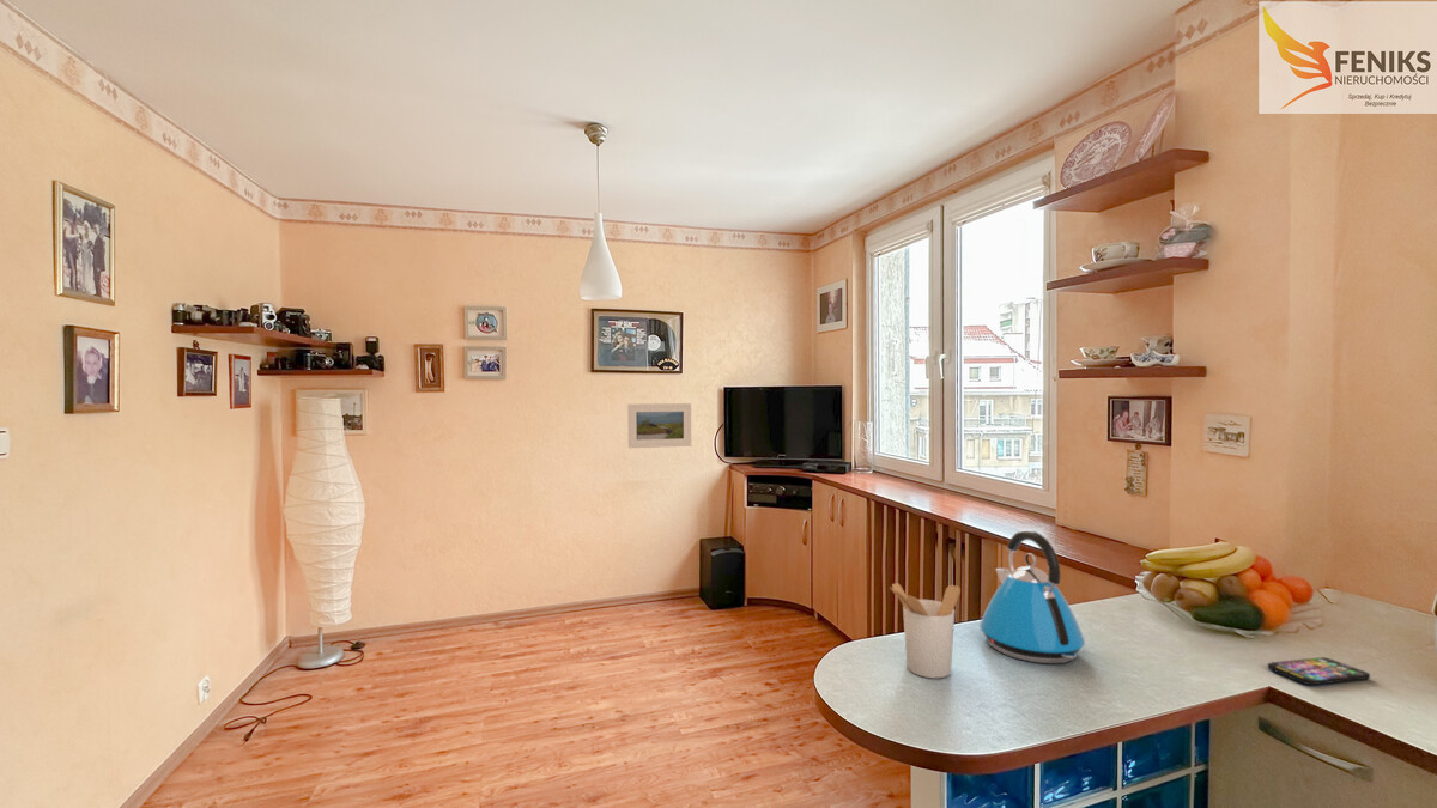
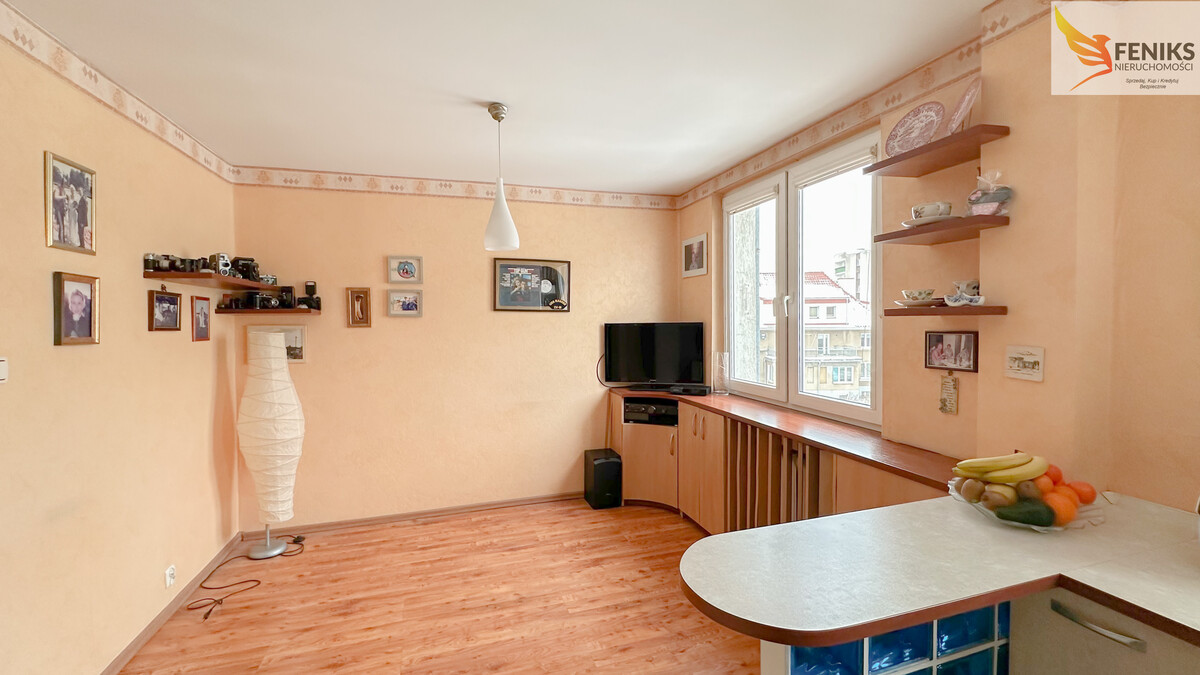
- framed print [626,402,692,449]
- smartphone [1267,656,1371,686]
- utensil holder [889,582,962,679]
- kettle [978,529,1086,664]
